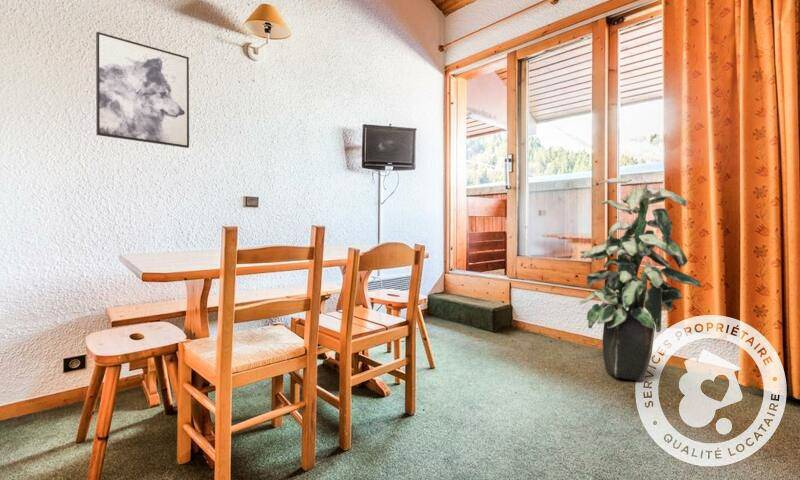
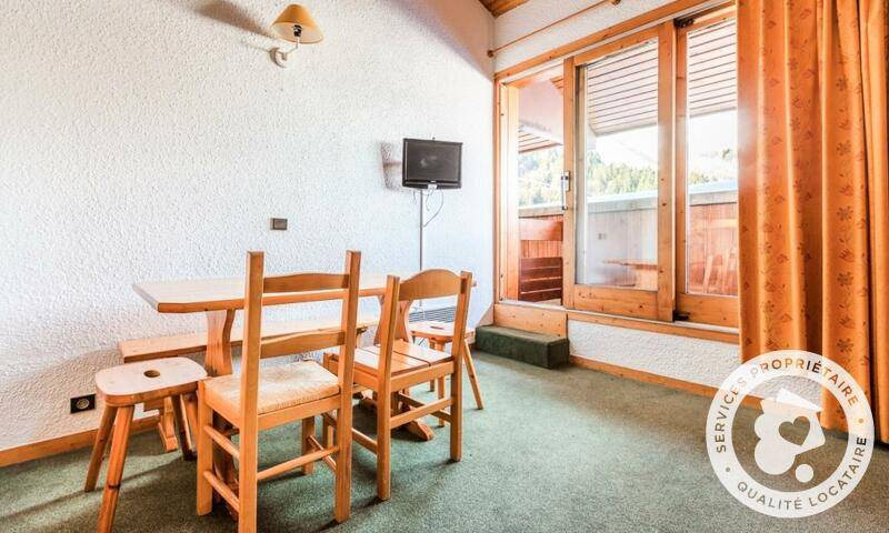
- wall art [95,31,190,149]
- indoor plant [578,177,703,382]
